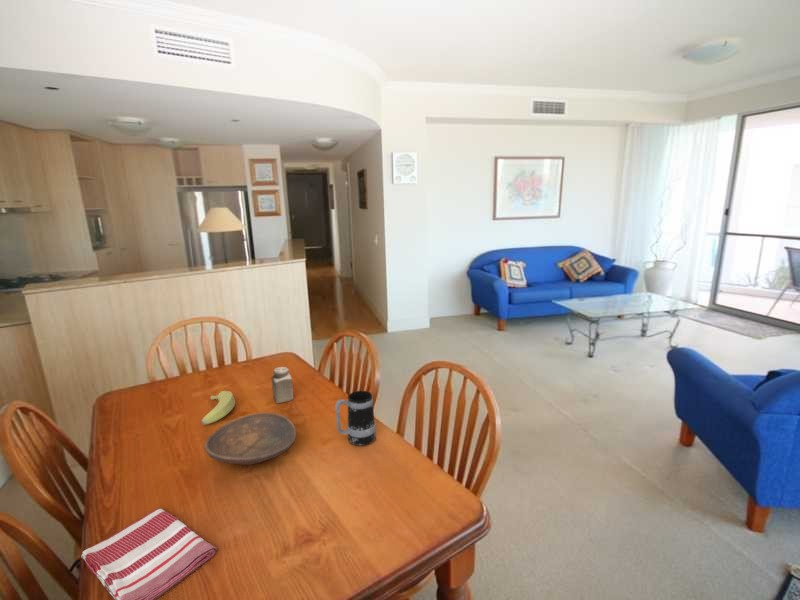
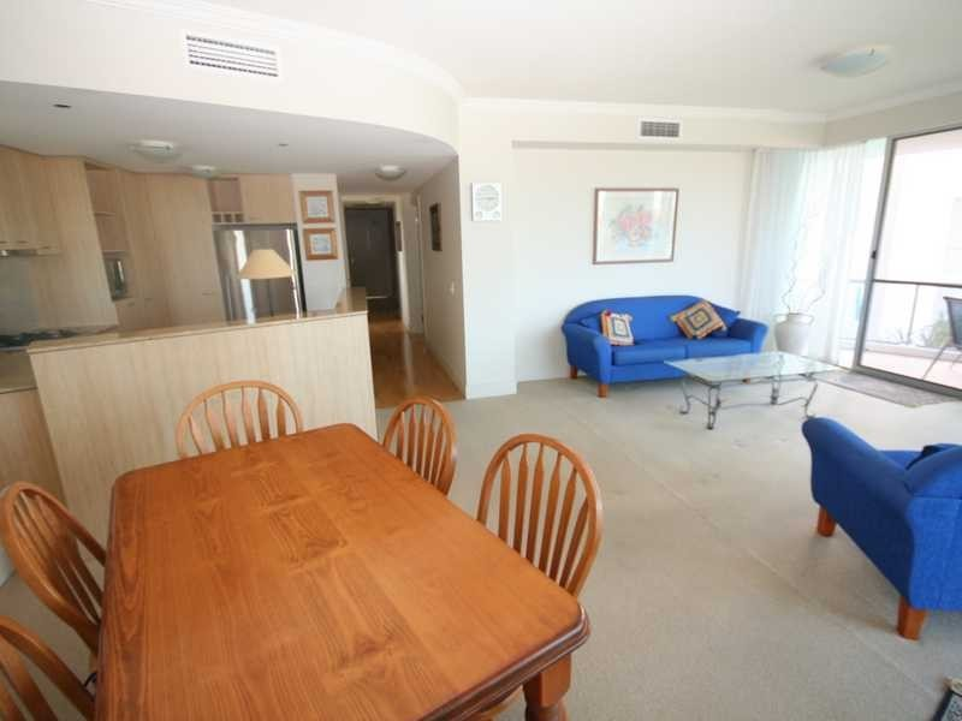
- salt shaker [271,366,294,404]
- dish towel [81,507,217,600]
- mug [334,390,377,447]
- decorative bowl [204,412,297,466]
- banana [200,390,236,426]
